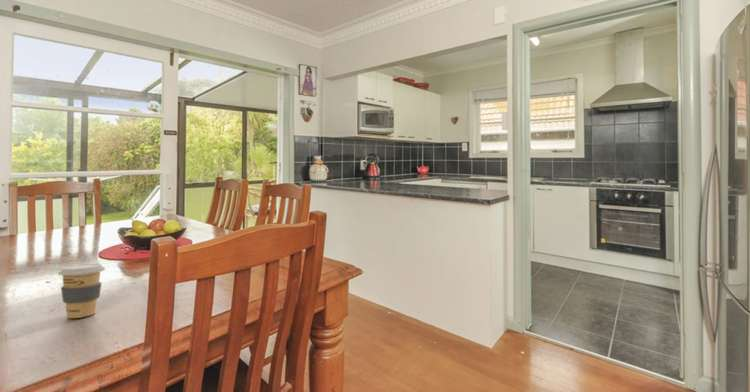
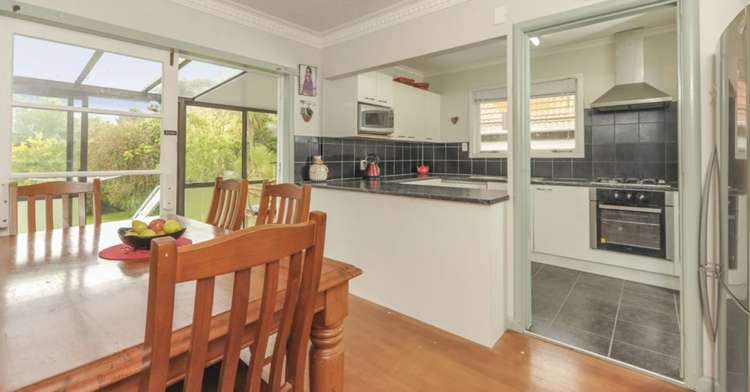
- coffee cup [57,263,106,319]
